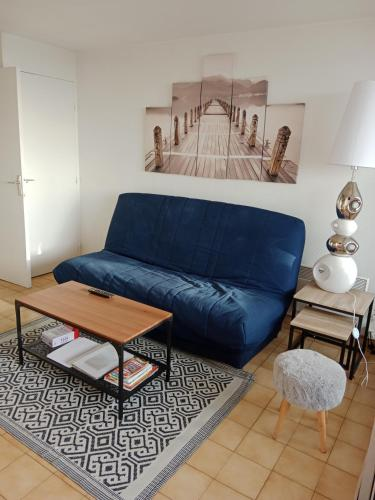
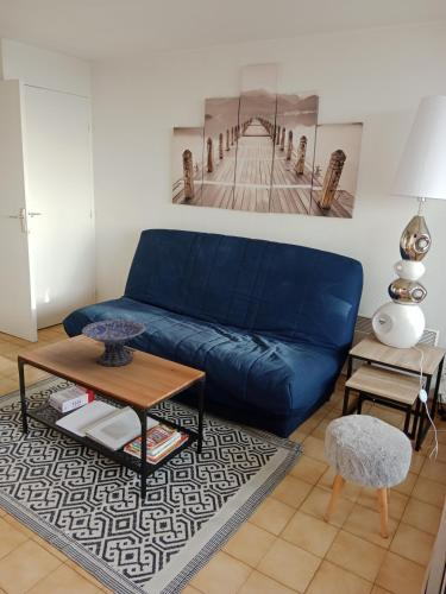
+ decorative bowl [81,318,146,367]
